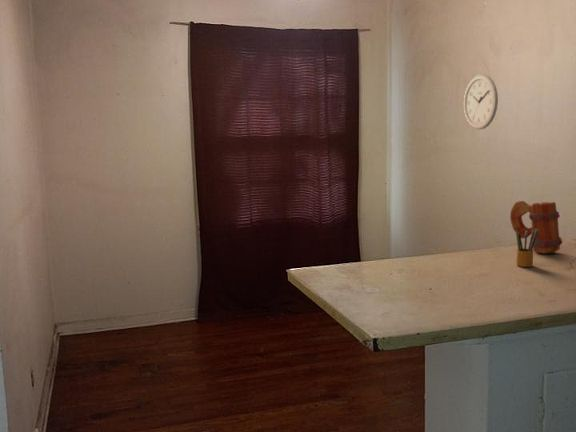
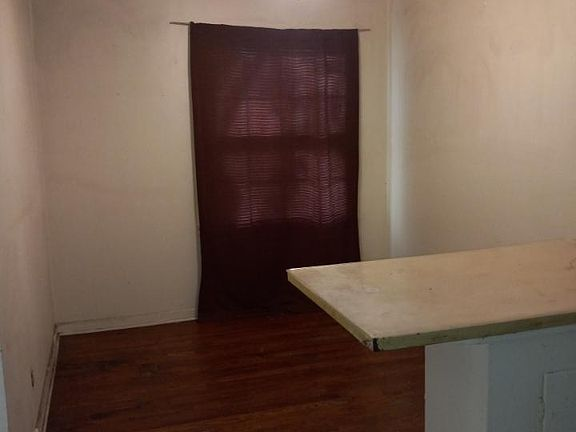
- pencil box [515,227,539,268]
- wall clock [463,73,499,131]
- mug [509,200,563,255]
